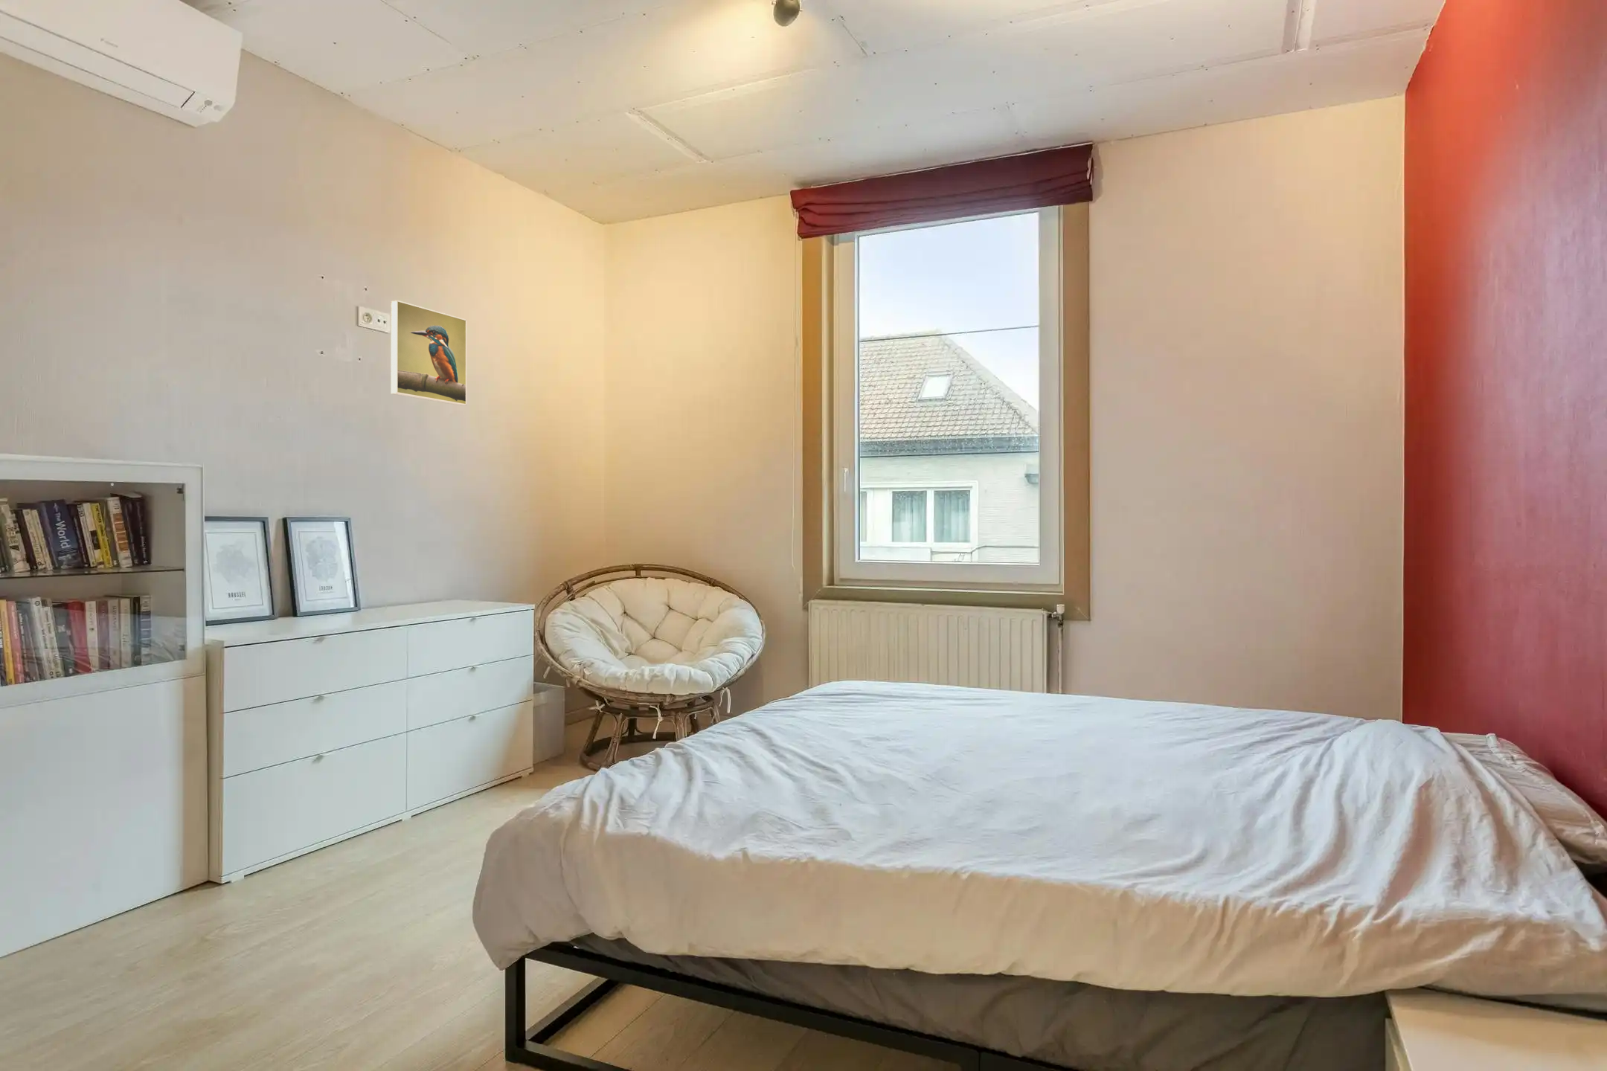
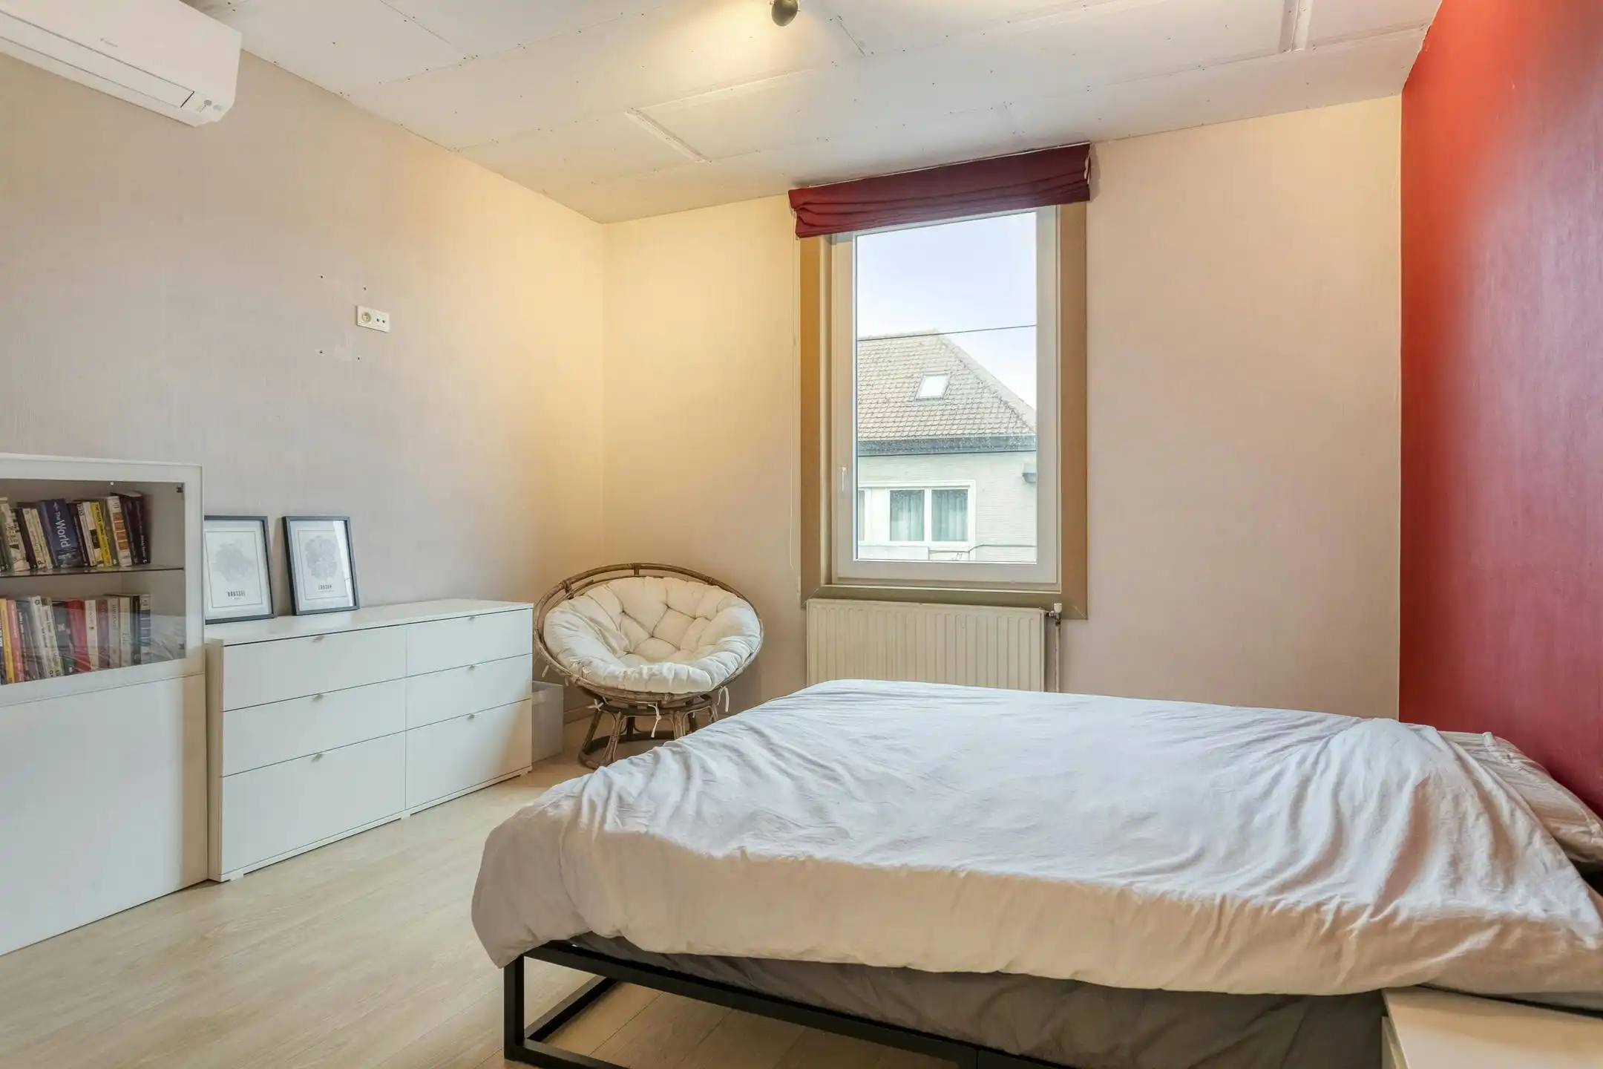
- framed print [390,300,468,406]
